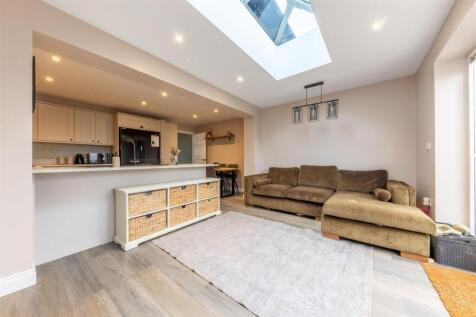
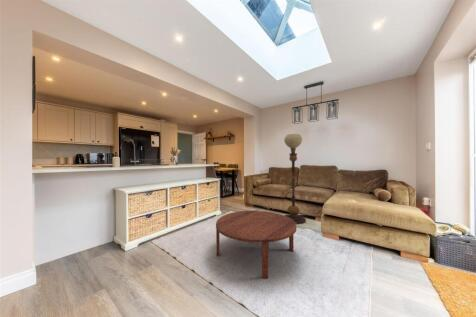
+ floor lamp [283,133,307,225]
+ coffee table [215,210,297,279]
